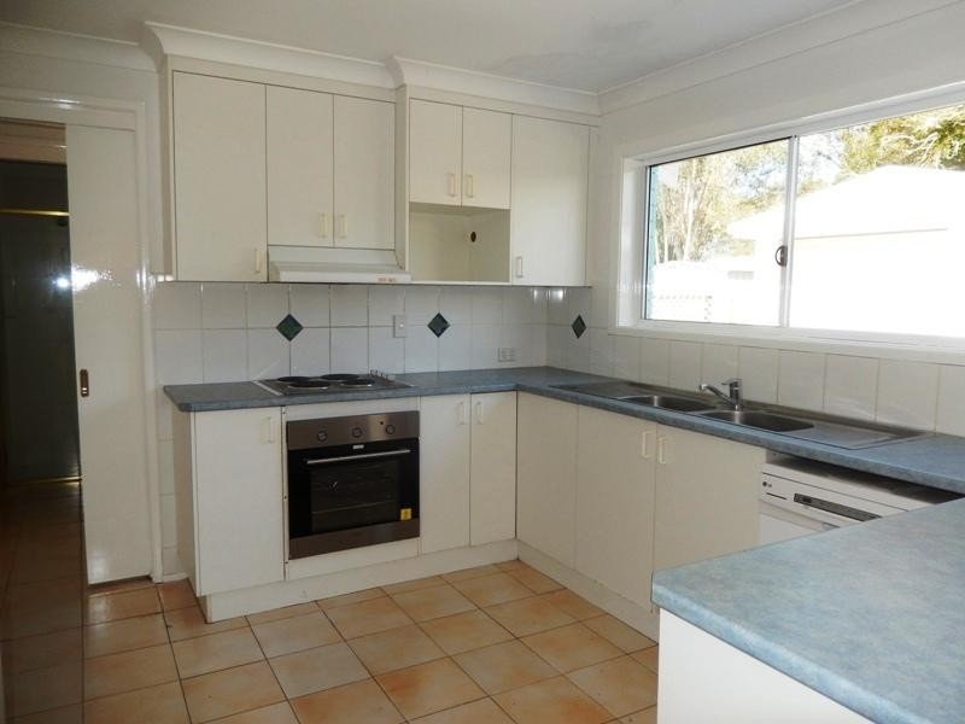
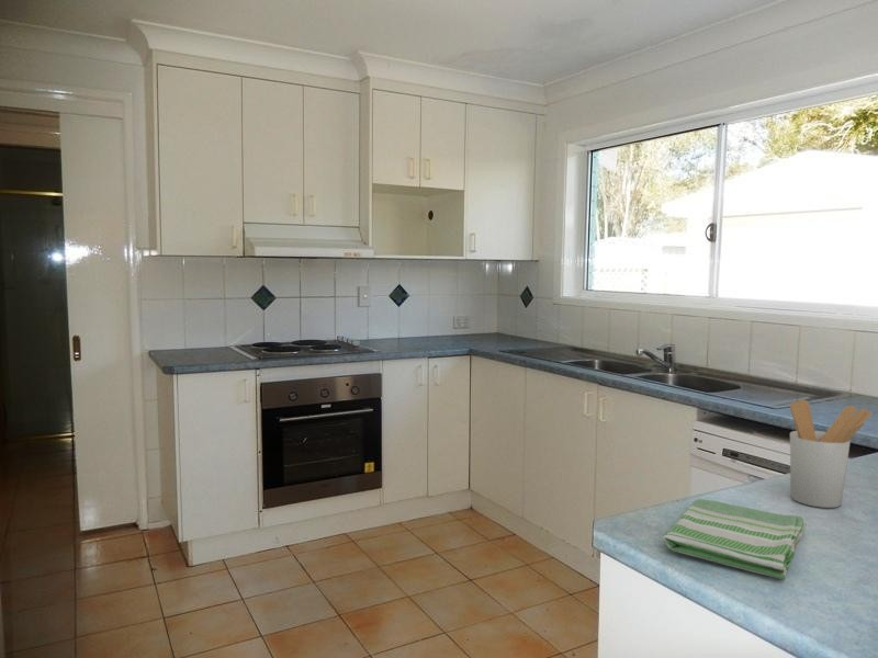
+ utensil holder [789,398,874,509]
+ dish towel [662,498,808,580]
